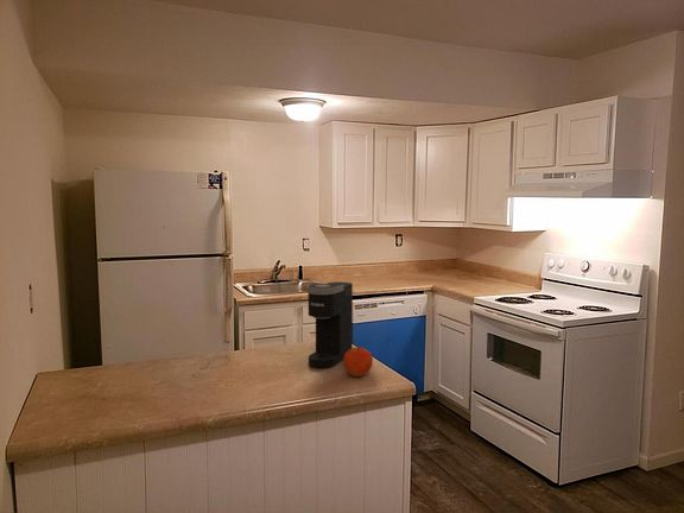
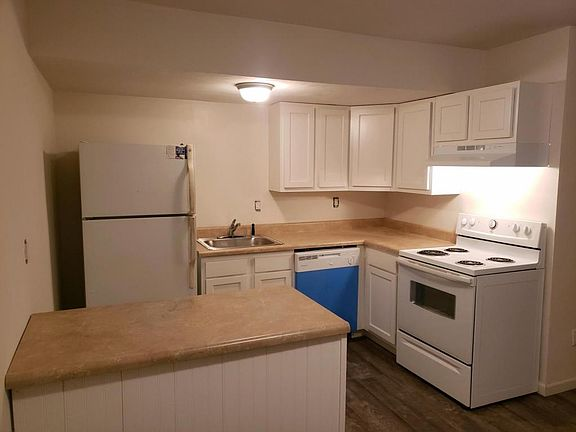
- fruit [342,347,374,378]
- coffee maker [306,280,354,368]
